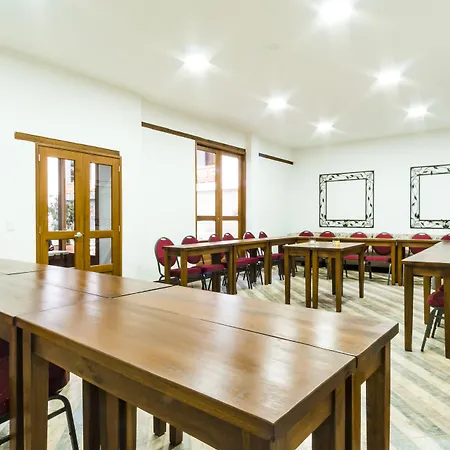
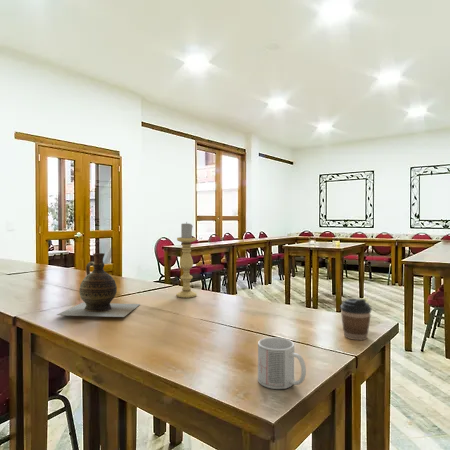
+ candle holder [175,221,198,299]
+ ceramic jug [56,252,141,318]
+ mug [257,336,307,390]
+ coffee cup [339,298,373,341]
